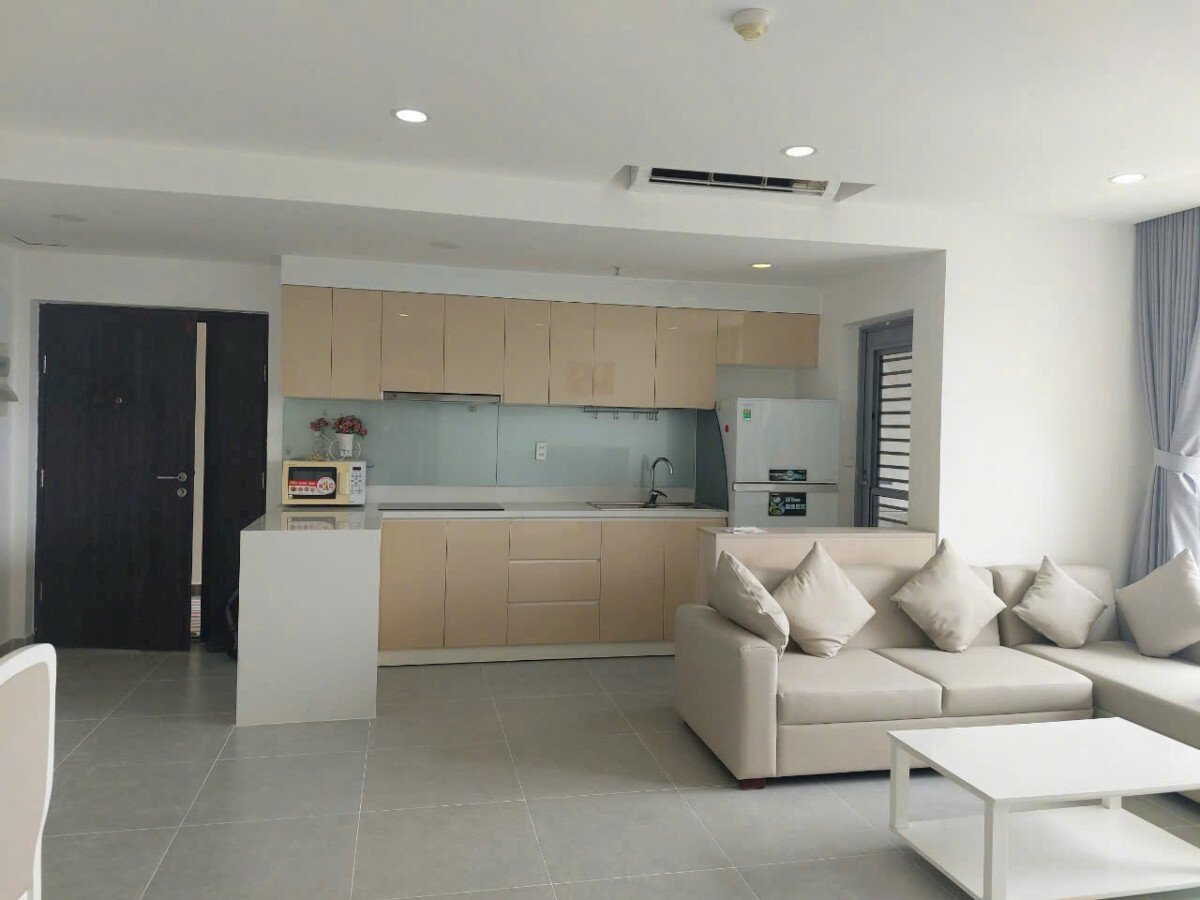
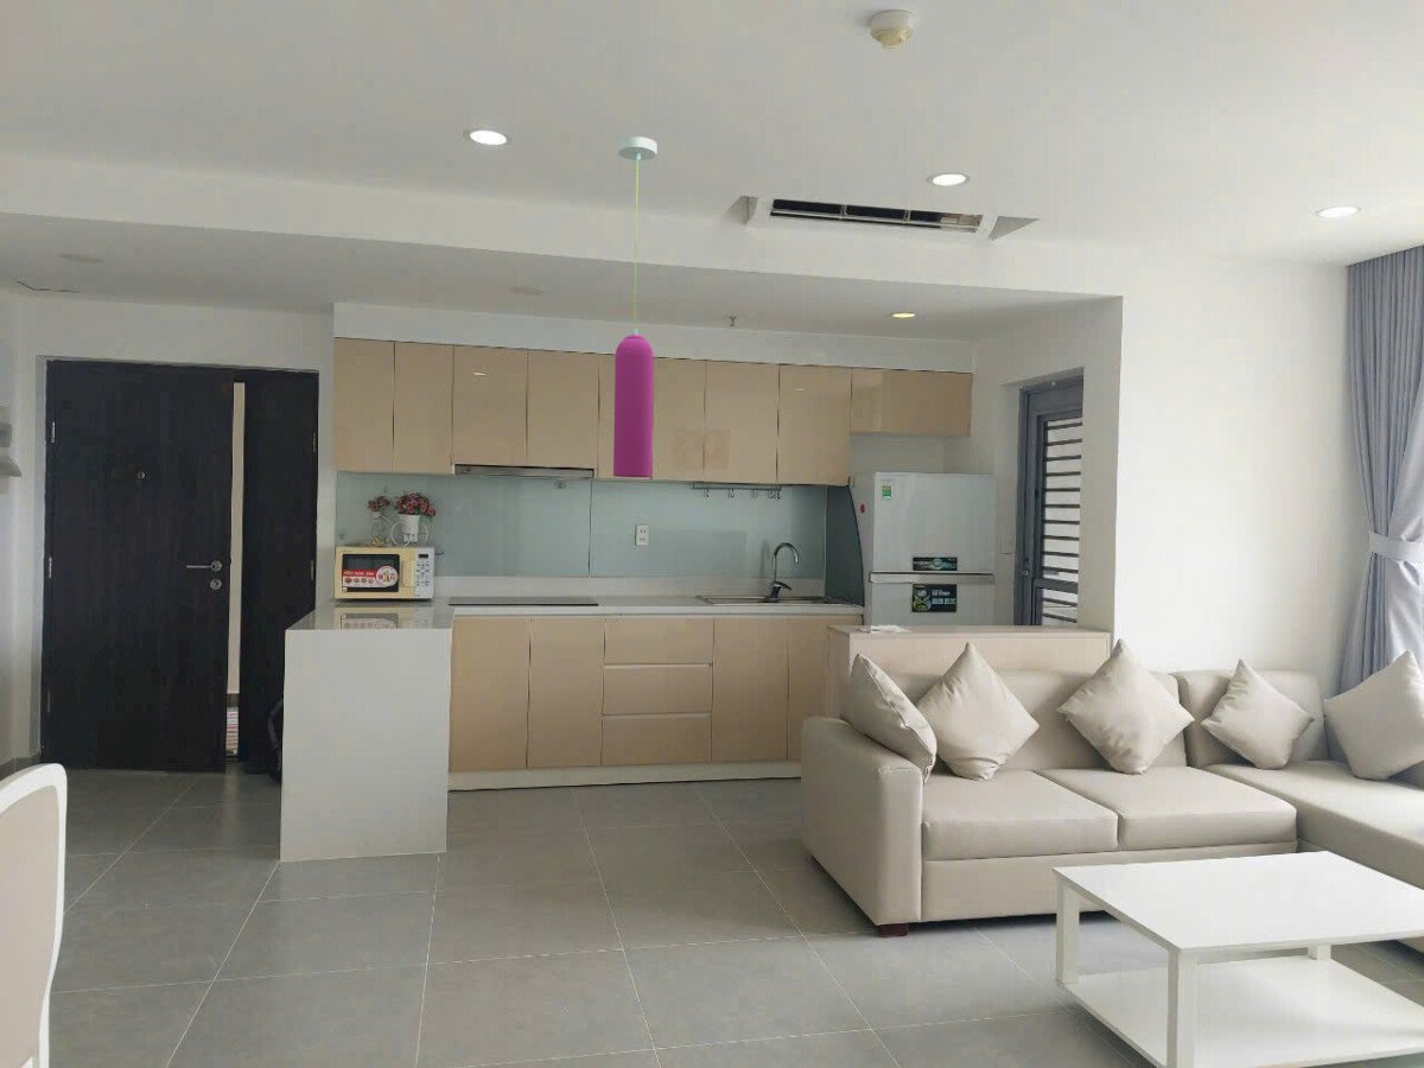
+ pendant light [612,135,657,478]
